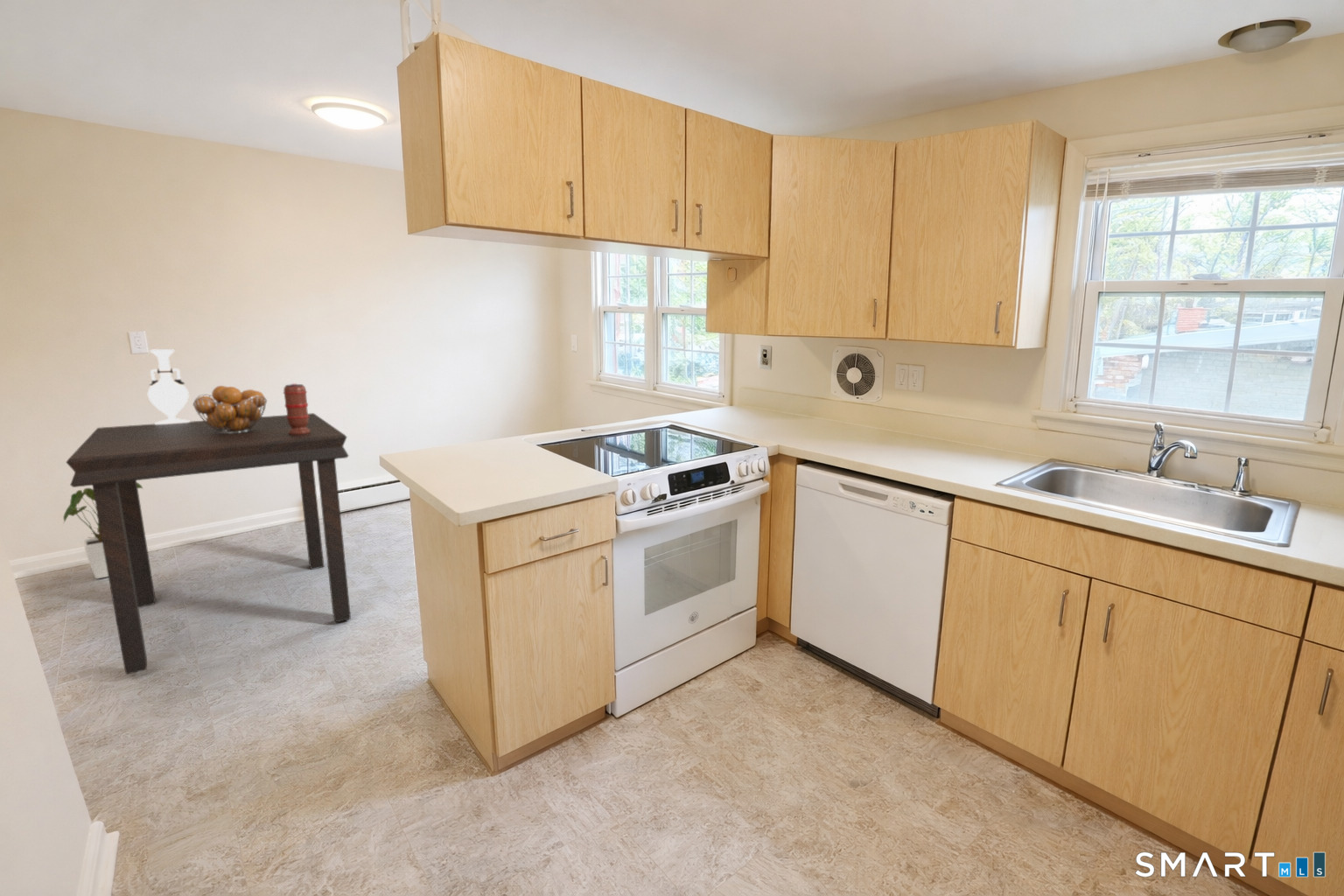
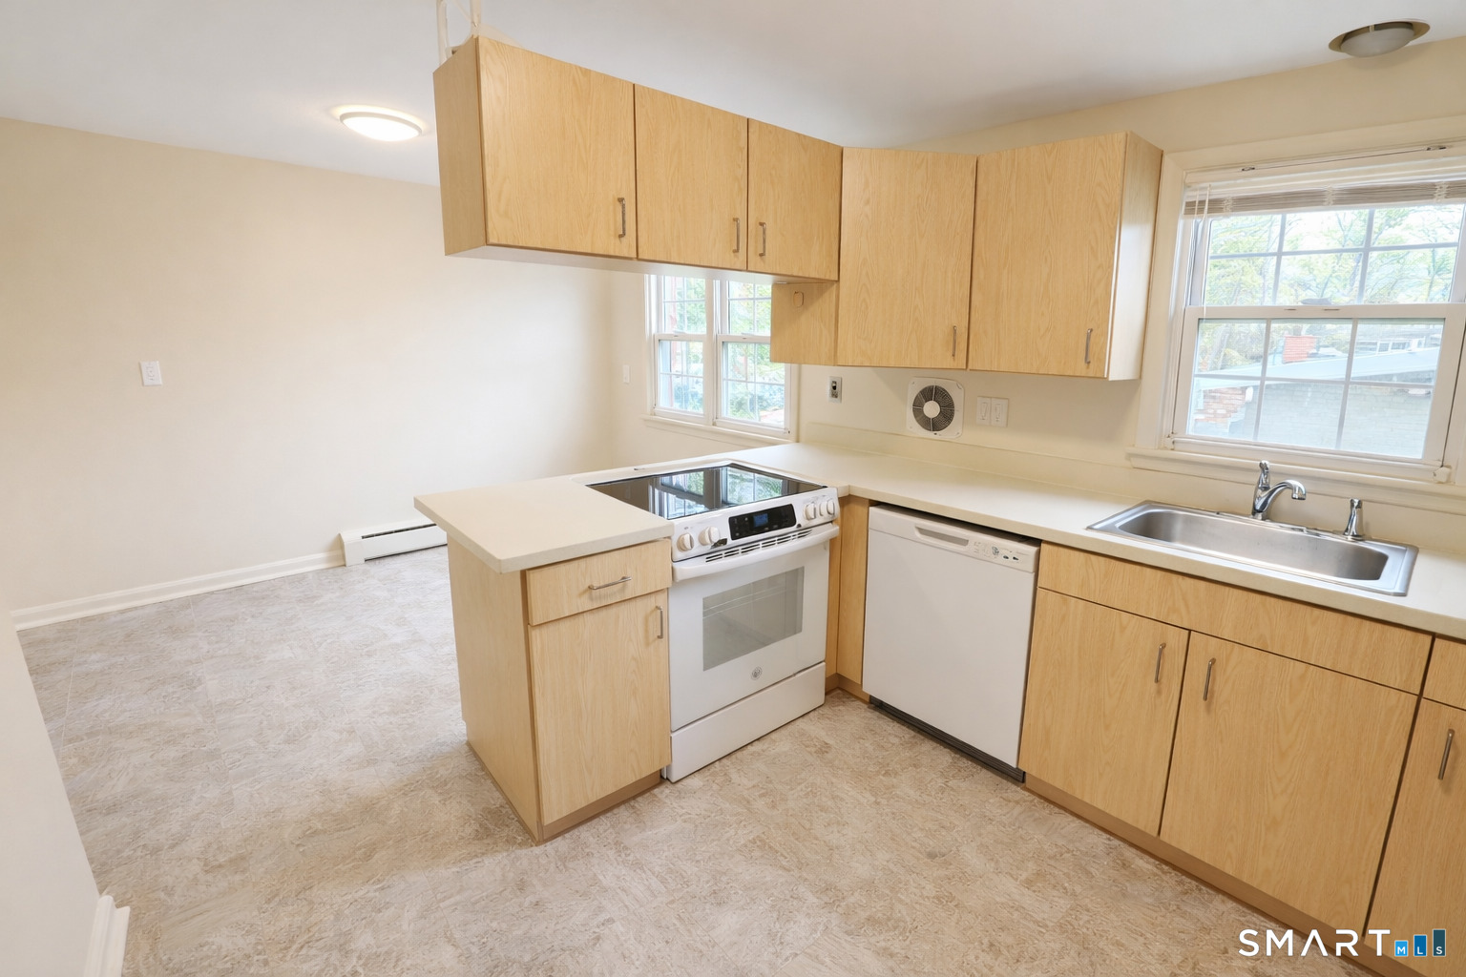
- dining table [65,412,352,676]
- vase [147,348,191,424]
- fruit basket [192,385,268,434]
- house plant [62,481,145,579]
- spice grinder [283,383,311,435]
